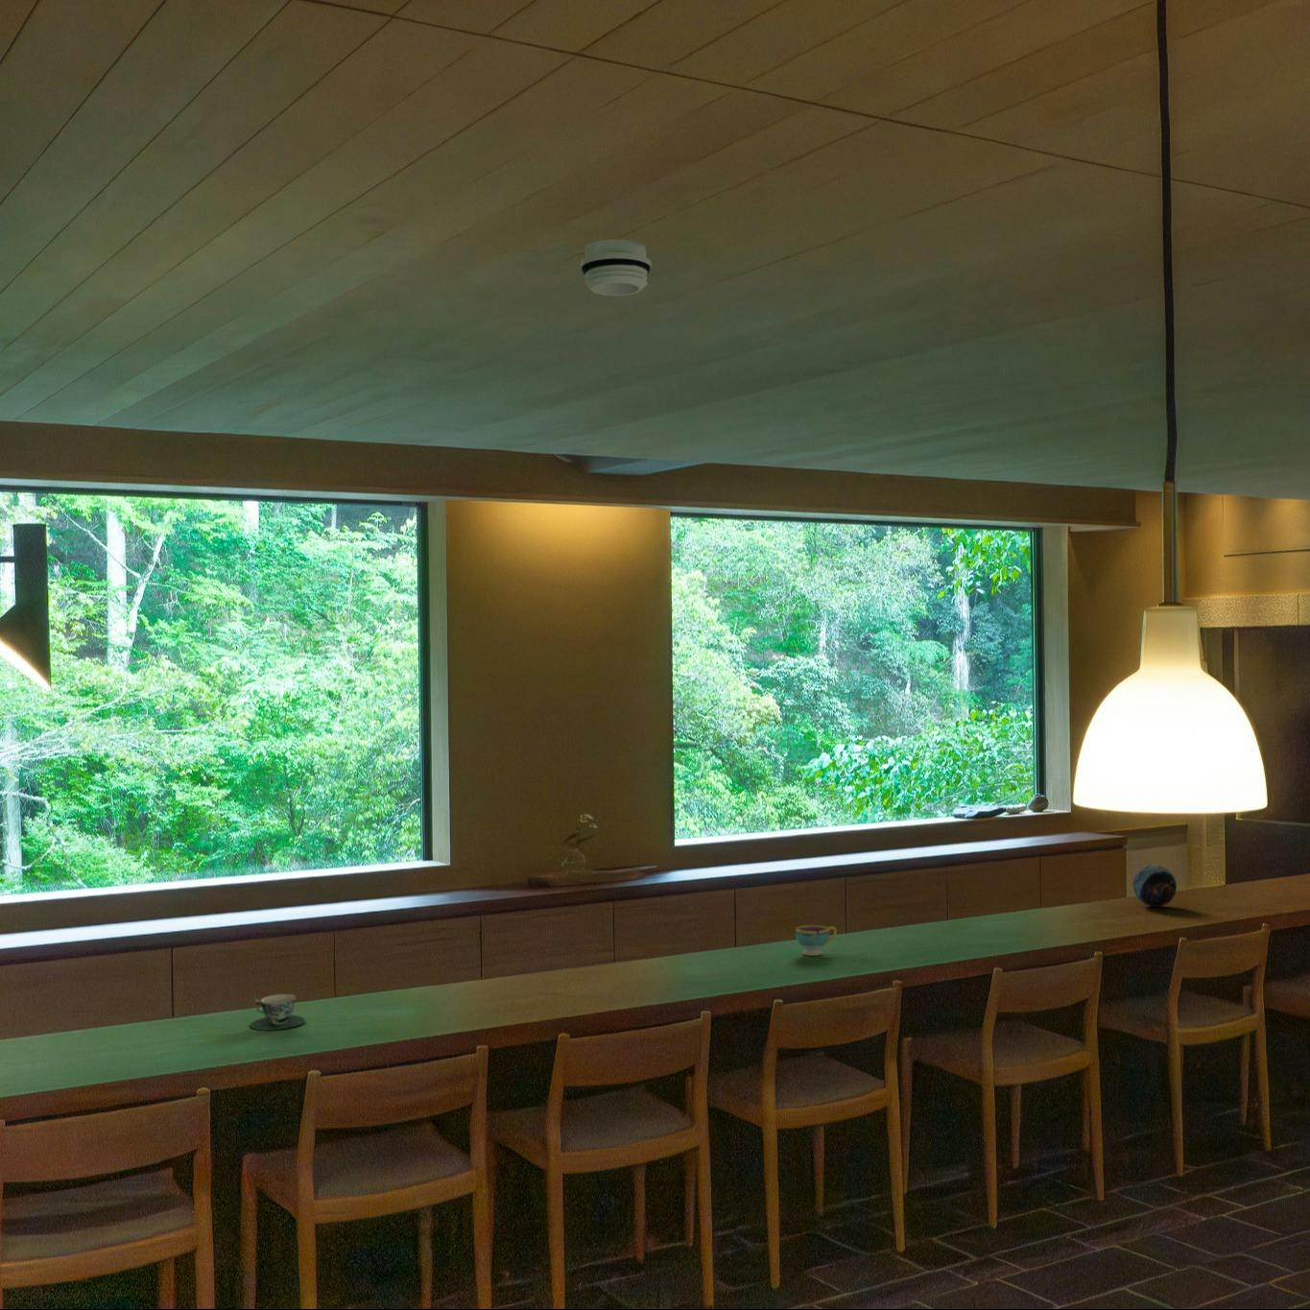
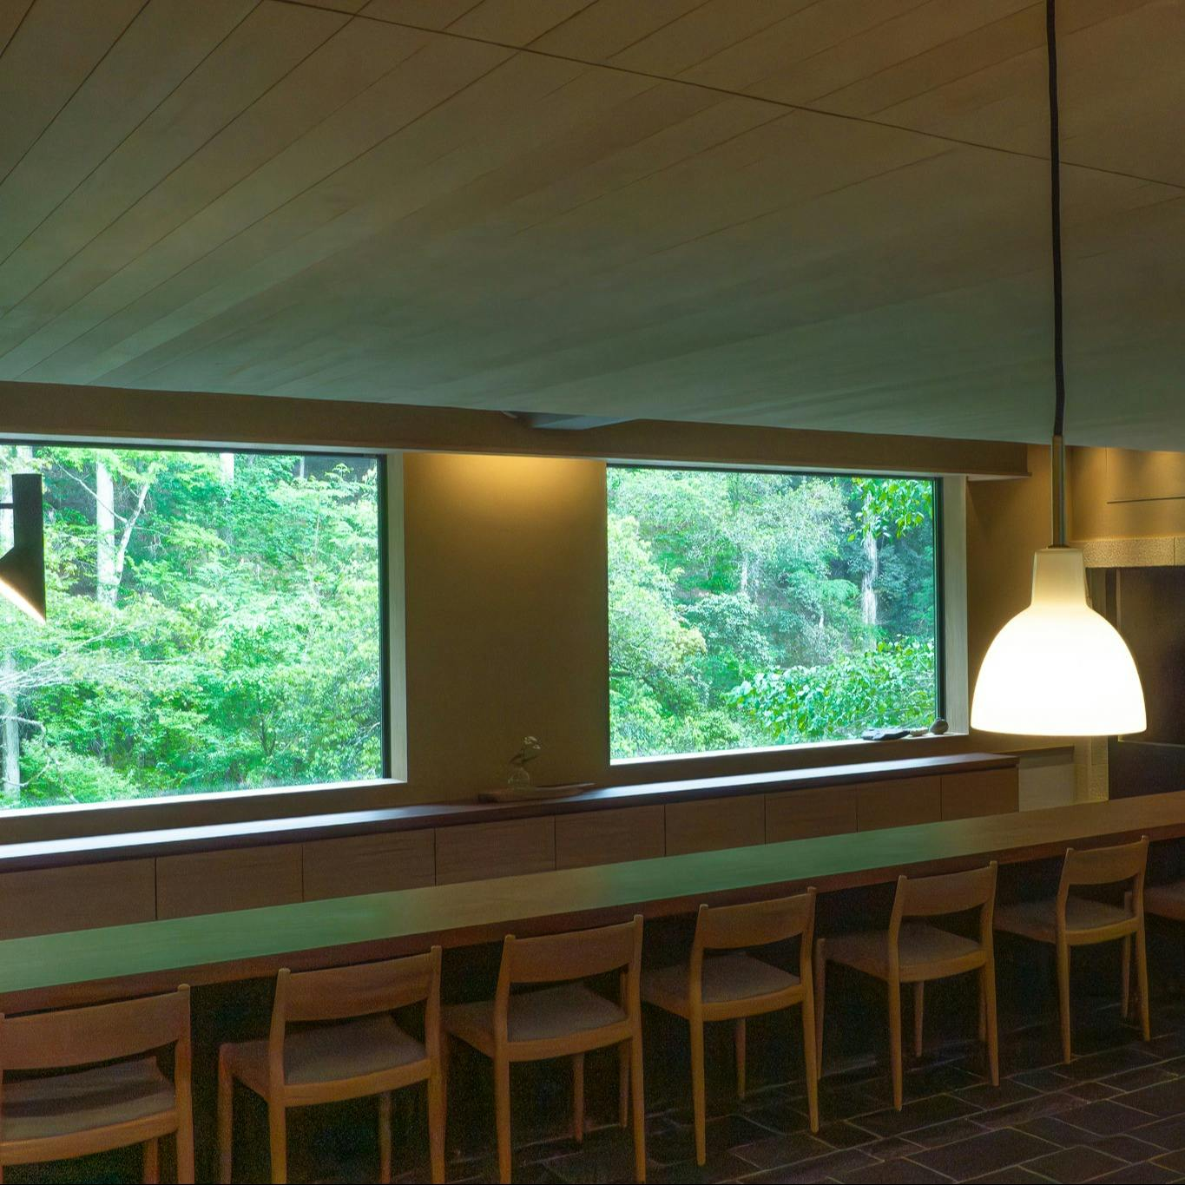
- teacup [250,993,306,1032]
- smoke detector [579,238,653,296]
- decorative orb [1131,864,1178,908]
- teacup [794,924,837,957]
